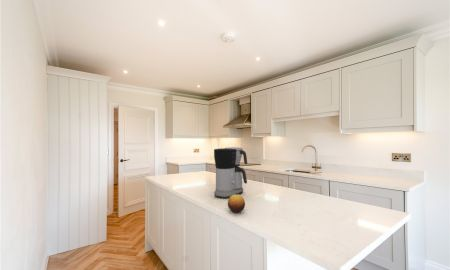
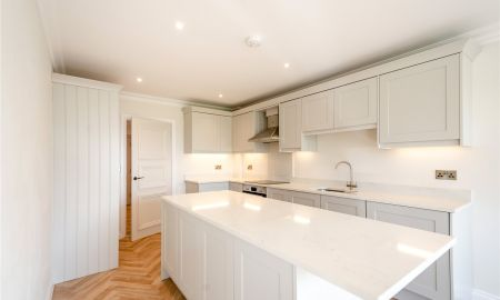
- fruit [227,194,246,214]
- coffee maker [213,146,248,200]
